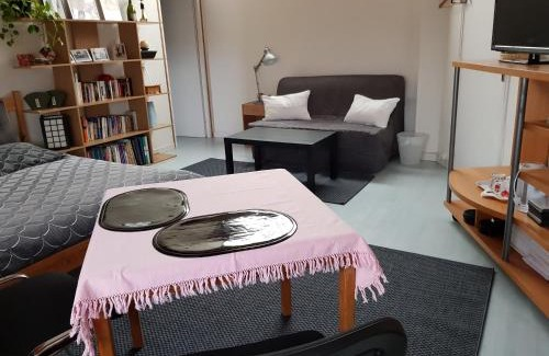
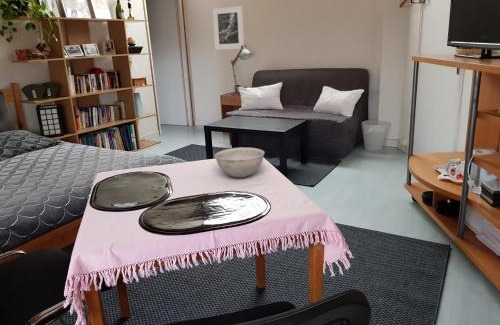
+ bowl [214,146,265,178]
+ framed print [212,5,245,51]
